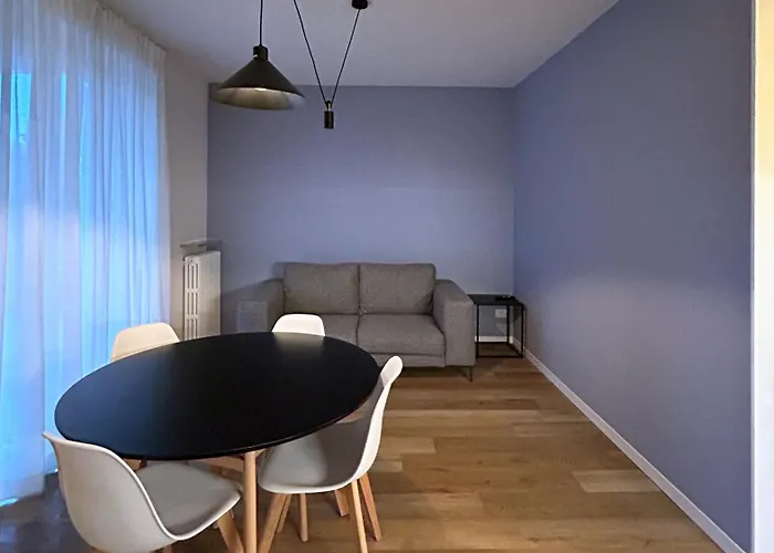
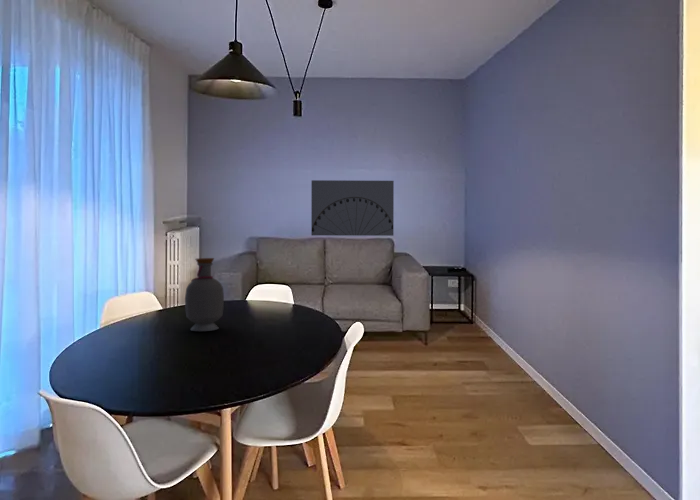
+ bottle [184,257,225,332]
+ wall art [310,179,395,237]
